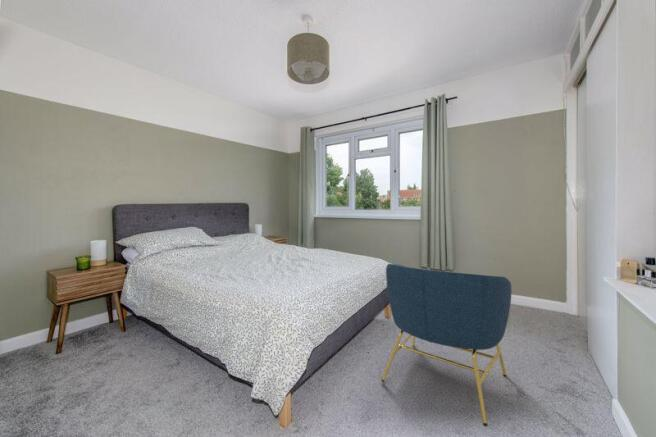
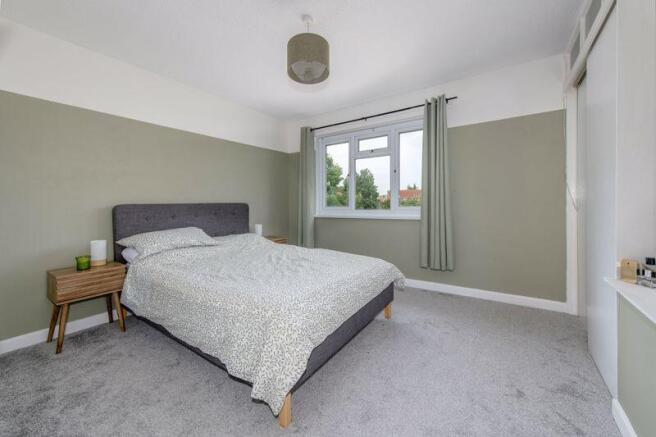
- armchair [380,263,512,428]
